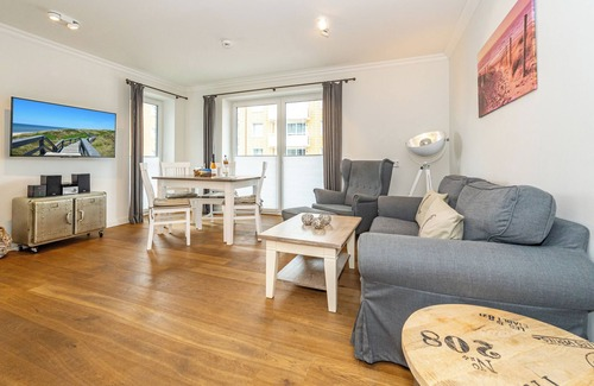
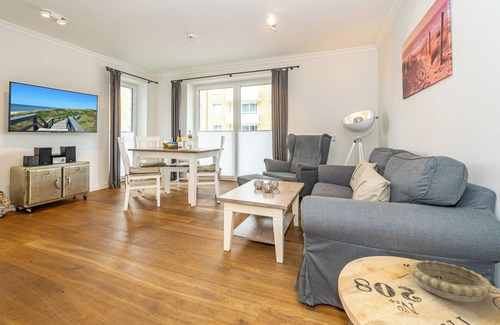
+ decorative bowl [409,260,493,304]
